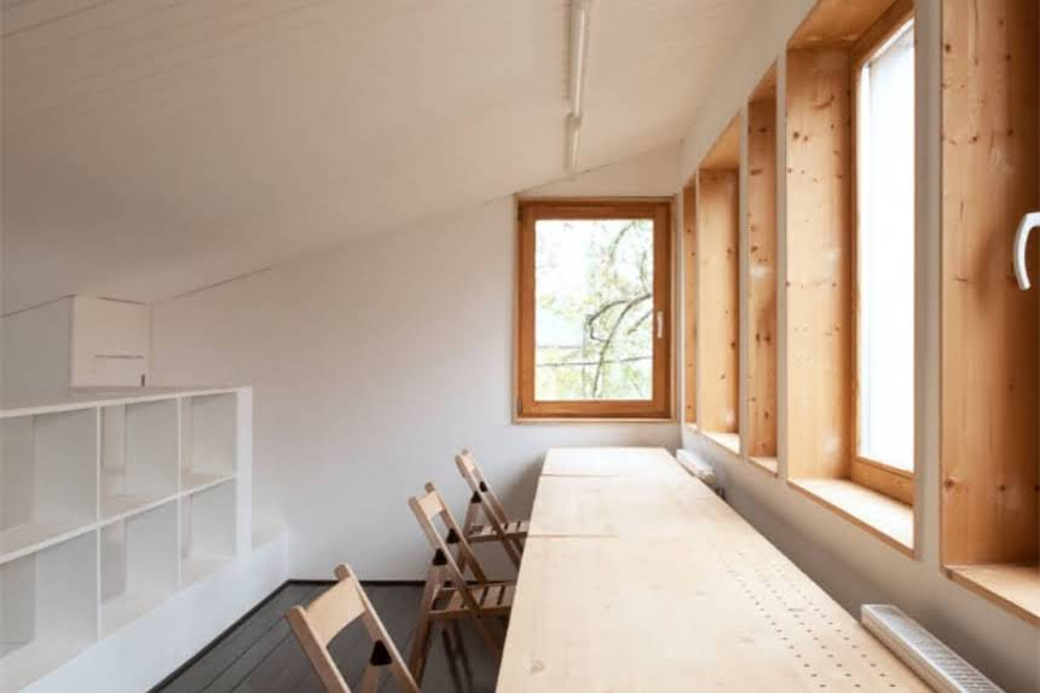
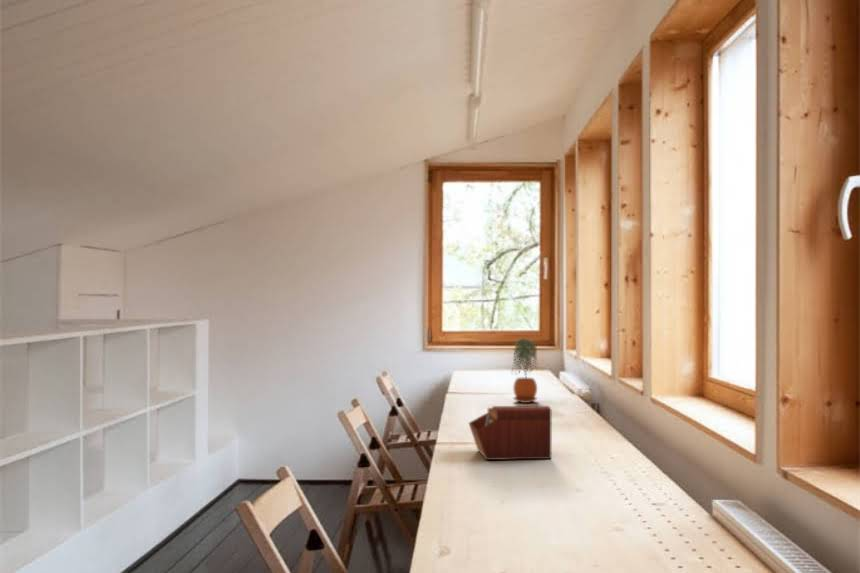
+ sewing box [468,405,552,461]
+ potted plant [511,337,539,404]
